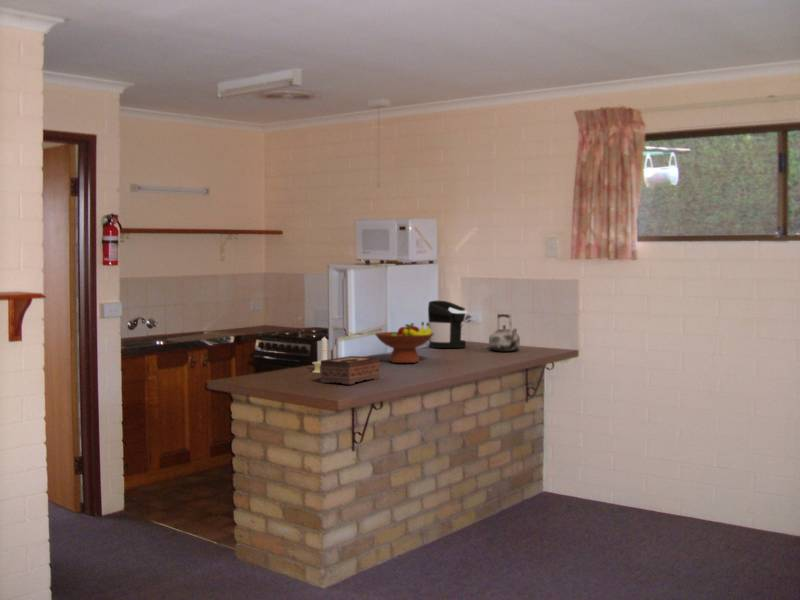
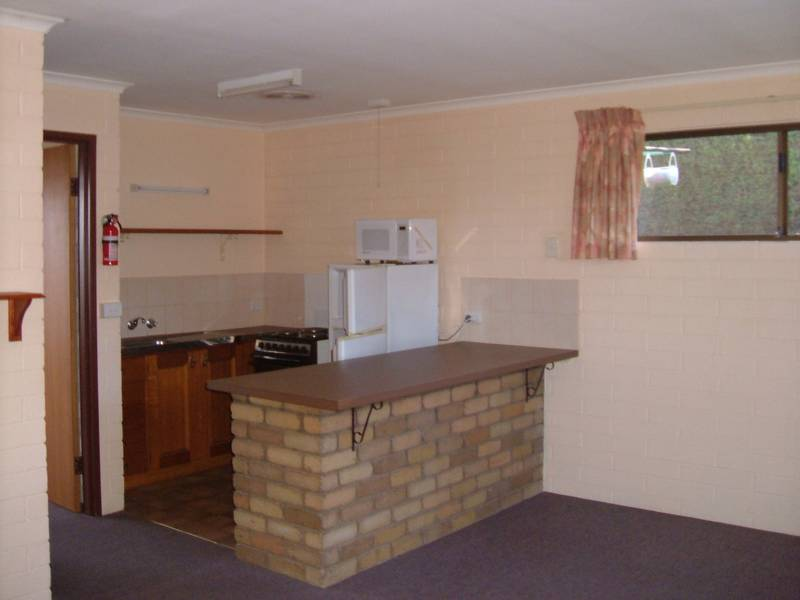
- tissue box [319,355,381,385]
- kettle [488,312,521,353]
- fruit bowl [374,321,434,364]
- coffee maker [427,300,468,349]
- candle [311,335,329,374]
